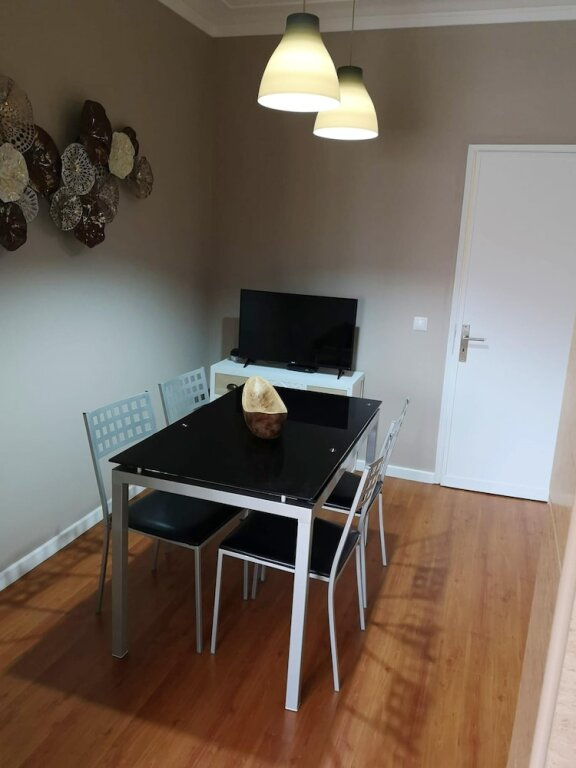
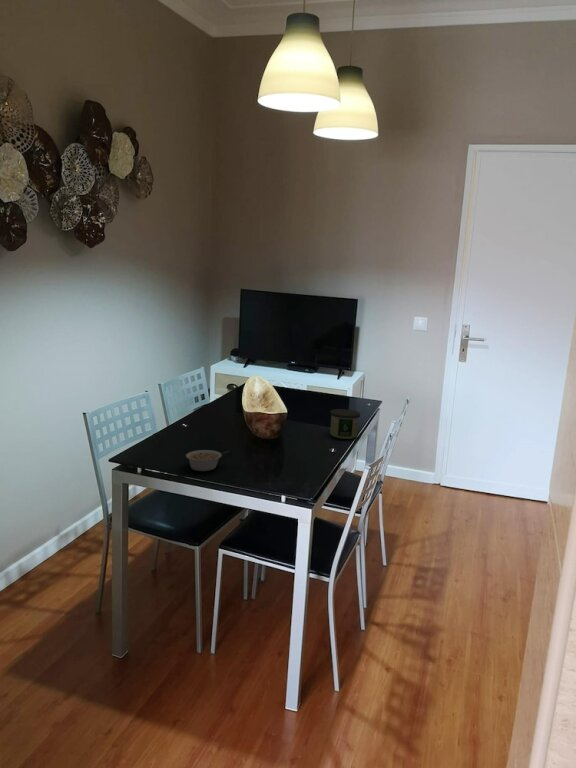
+ candle [329,408,361,440]
+ legume [185,449,230,472]
